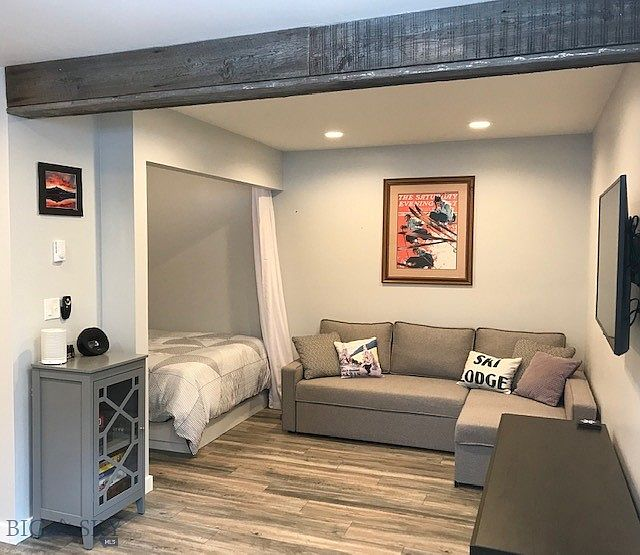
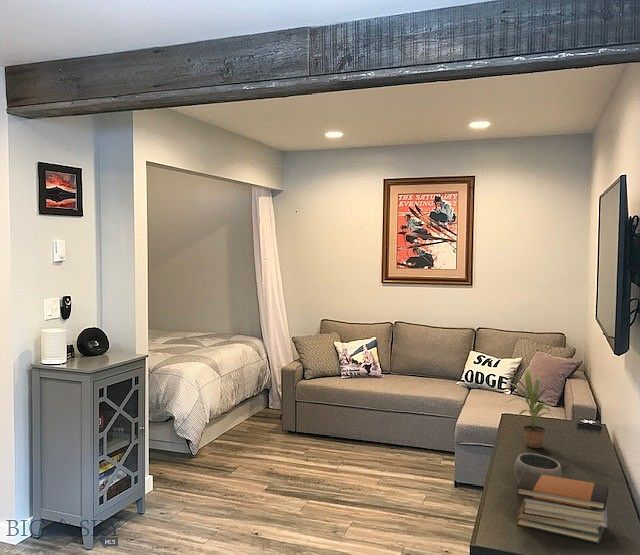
+ potted plant [505,368,554,449]
+ book stack [515,472,609,544]
+ bowl [513,452,563,483]
